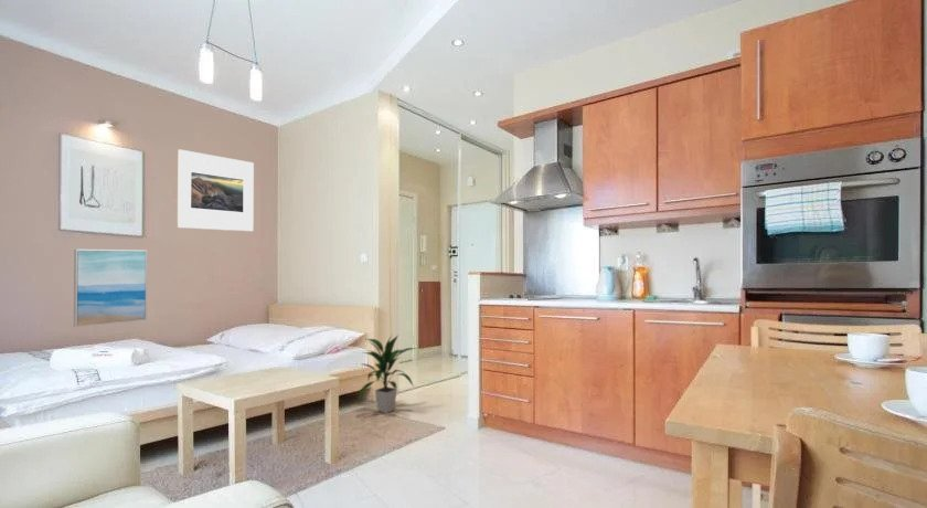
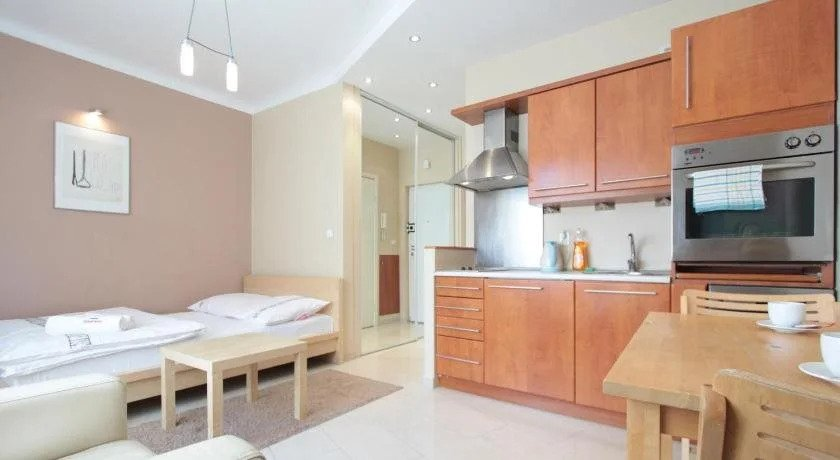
- indoor plant [356,332,417,414]
- wall art [73,248,148,328]
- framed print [177,148,255,233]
